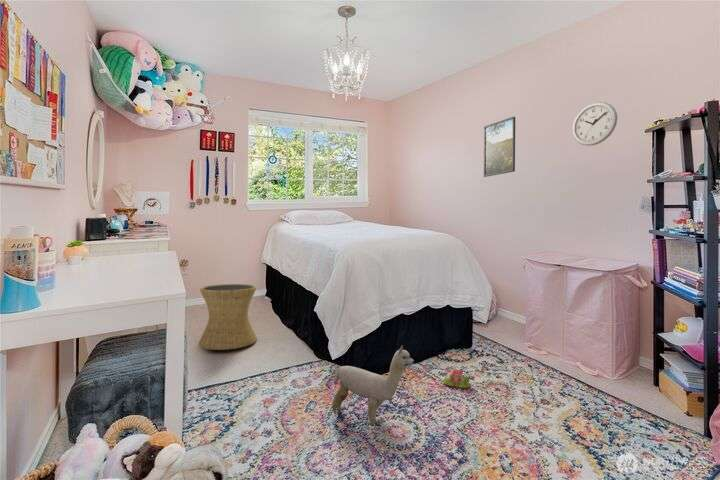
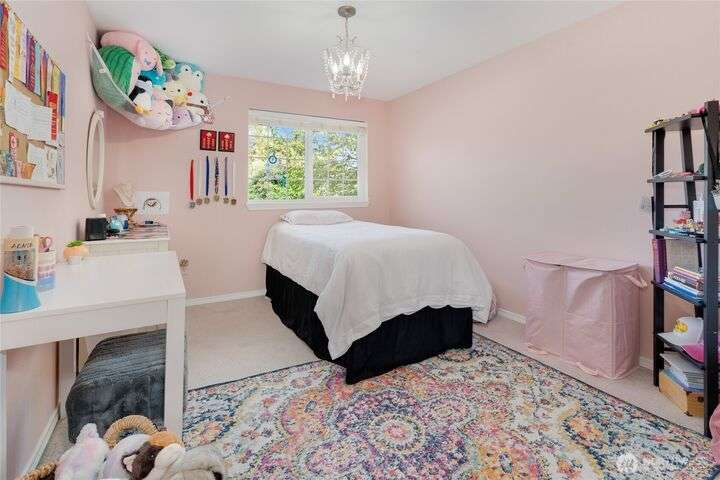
- wall clock [571,101,618,147]
- toy house [442,367,471,389]
- side table [198,283,258,351]
- plush toy [332,346,415,427]
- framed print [483,116,516,178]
